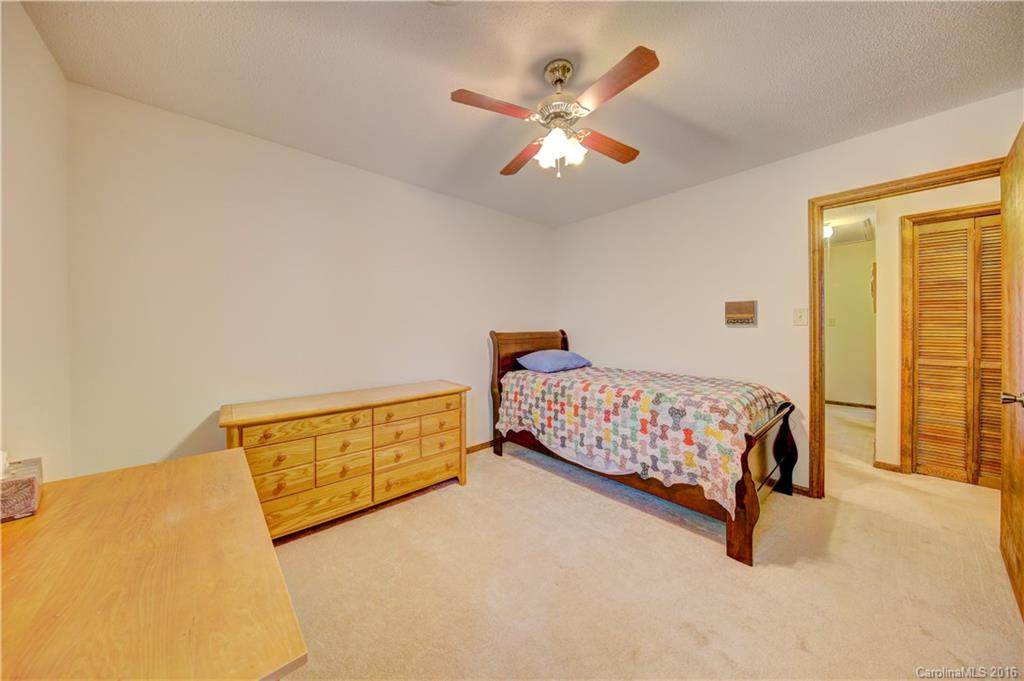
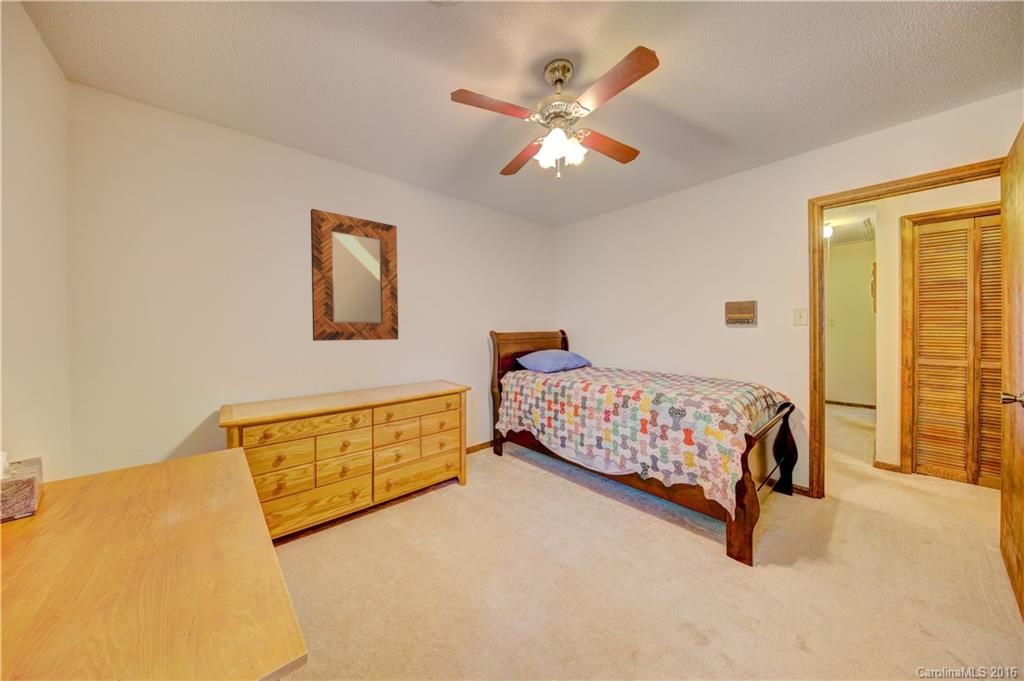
+ home mirror [310,208,399,342]
